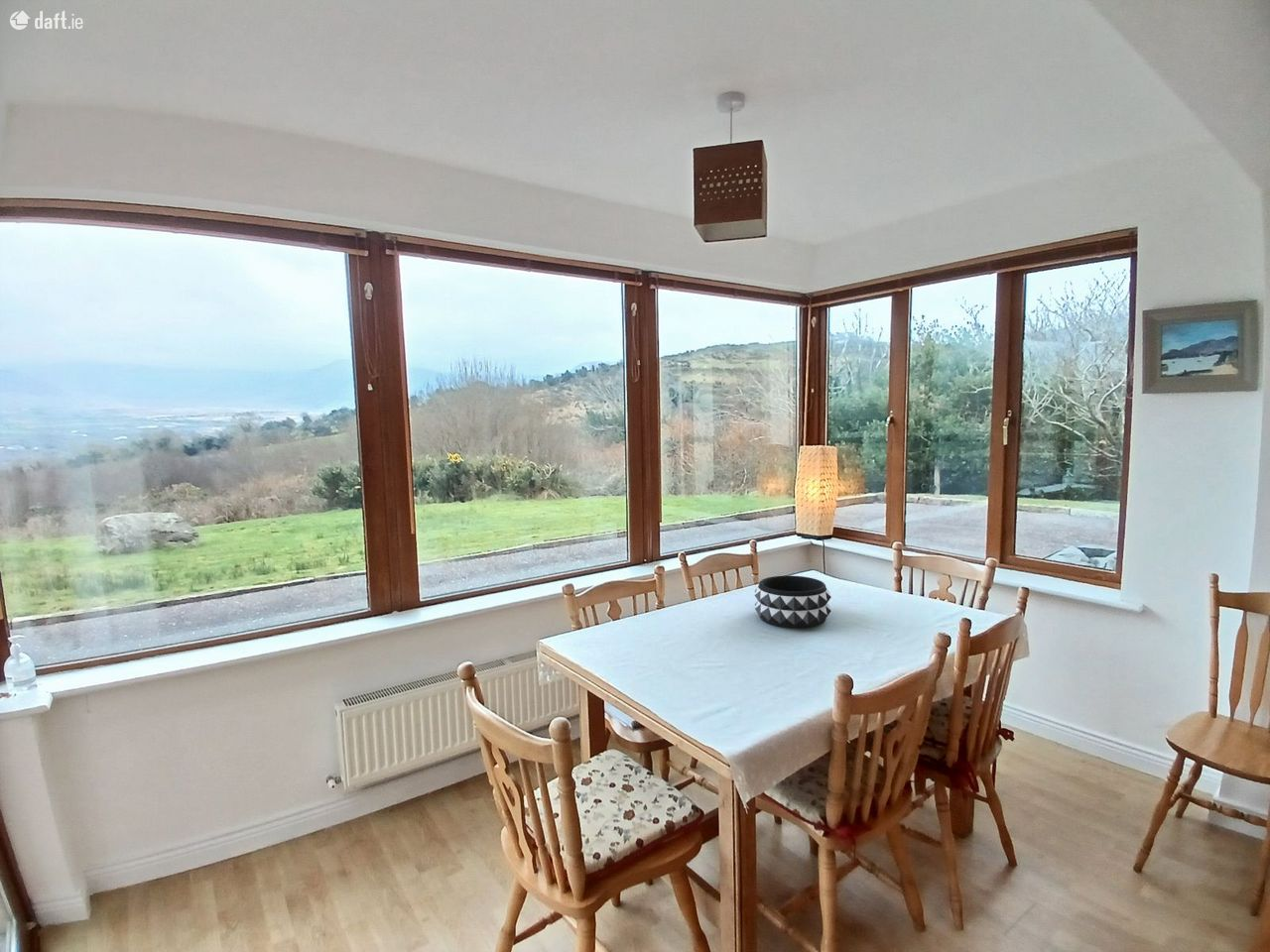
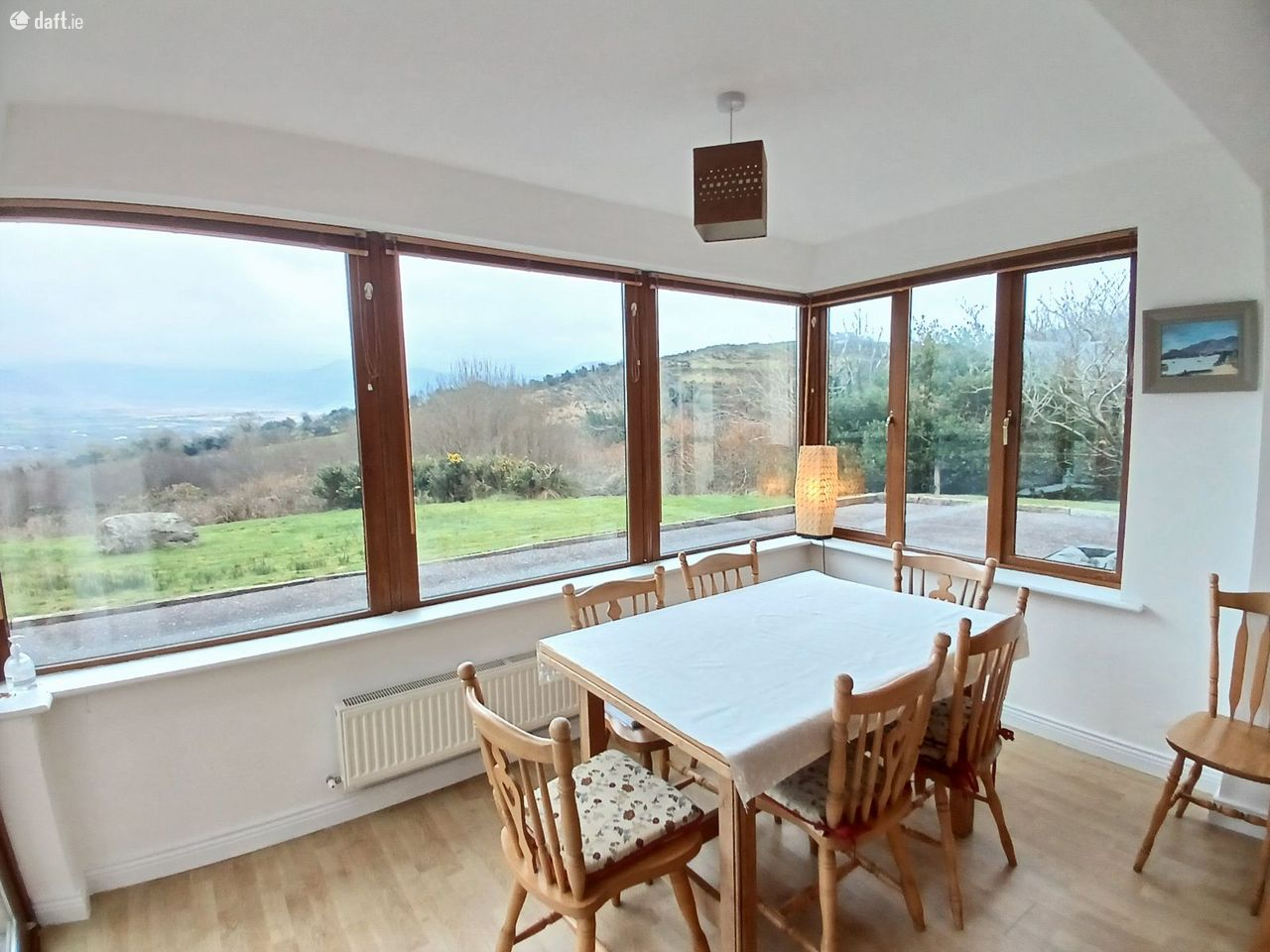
- decorative bowl [754,575,832,630]
